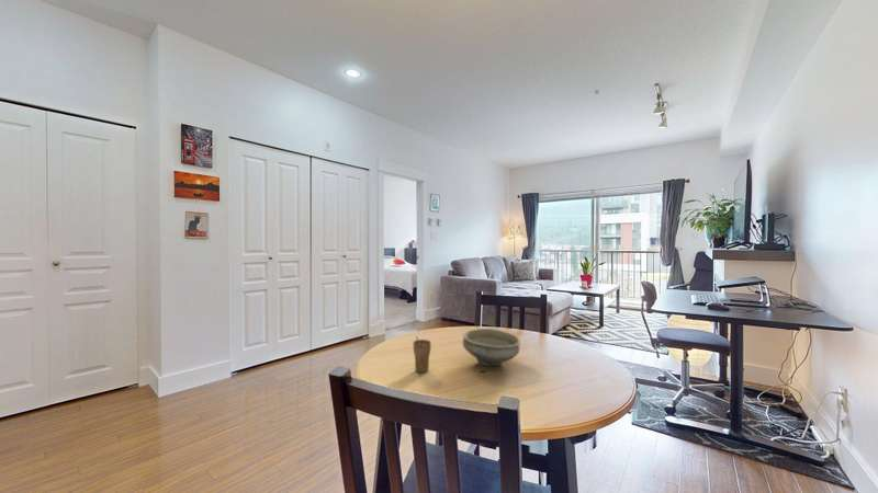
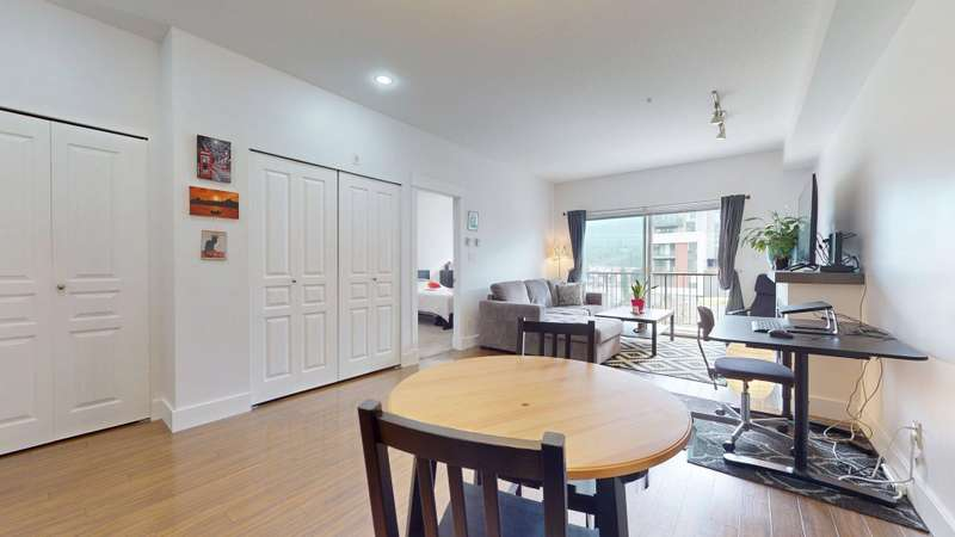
- cup [413,335,432,374]
- bowl [461,328,522,367]
